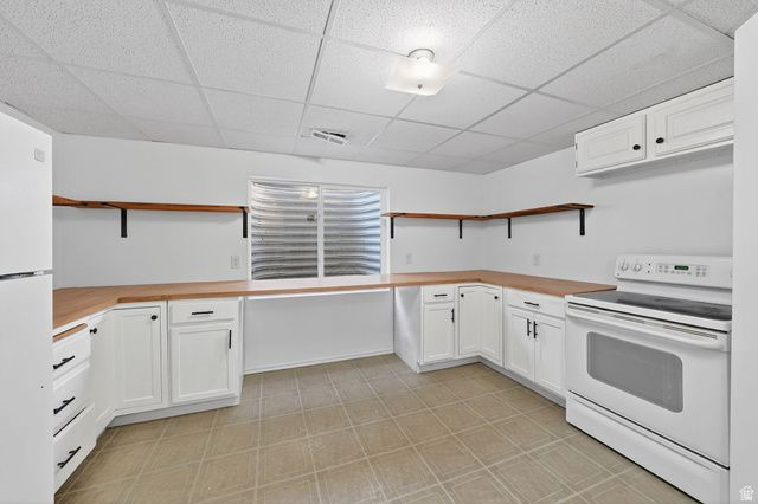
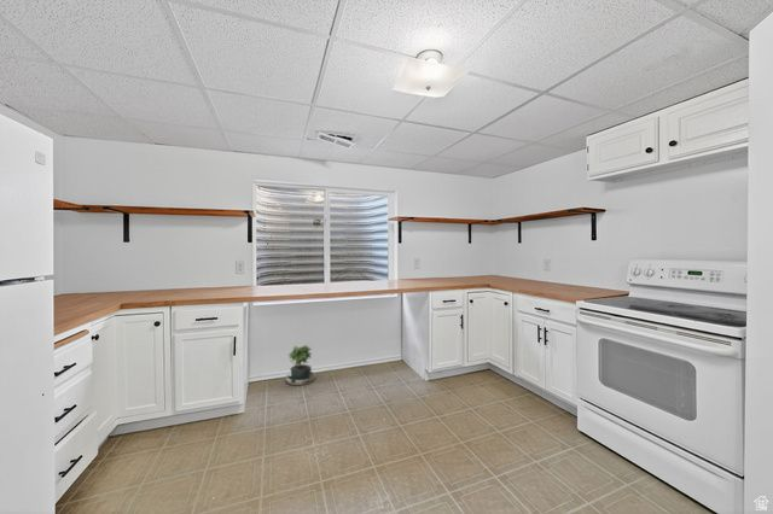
+ potted plant [283,343,316,391]
